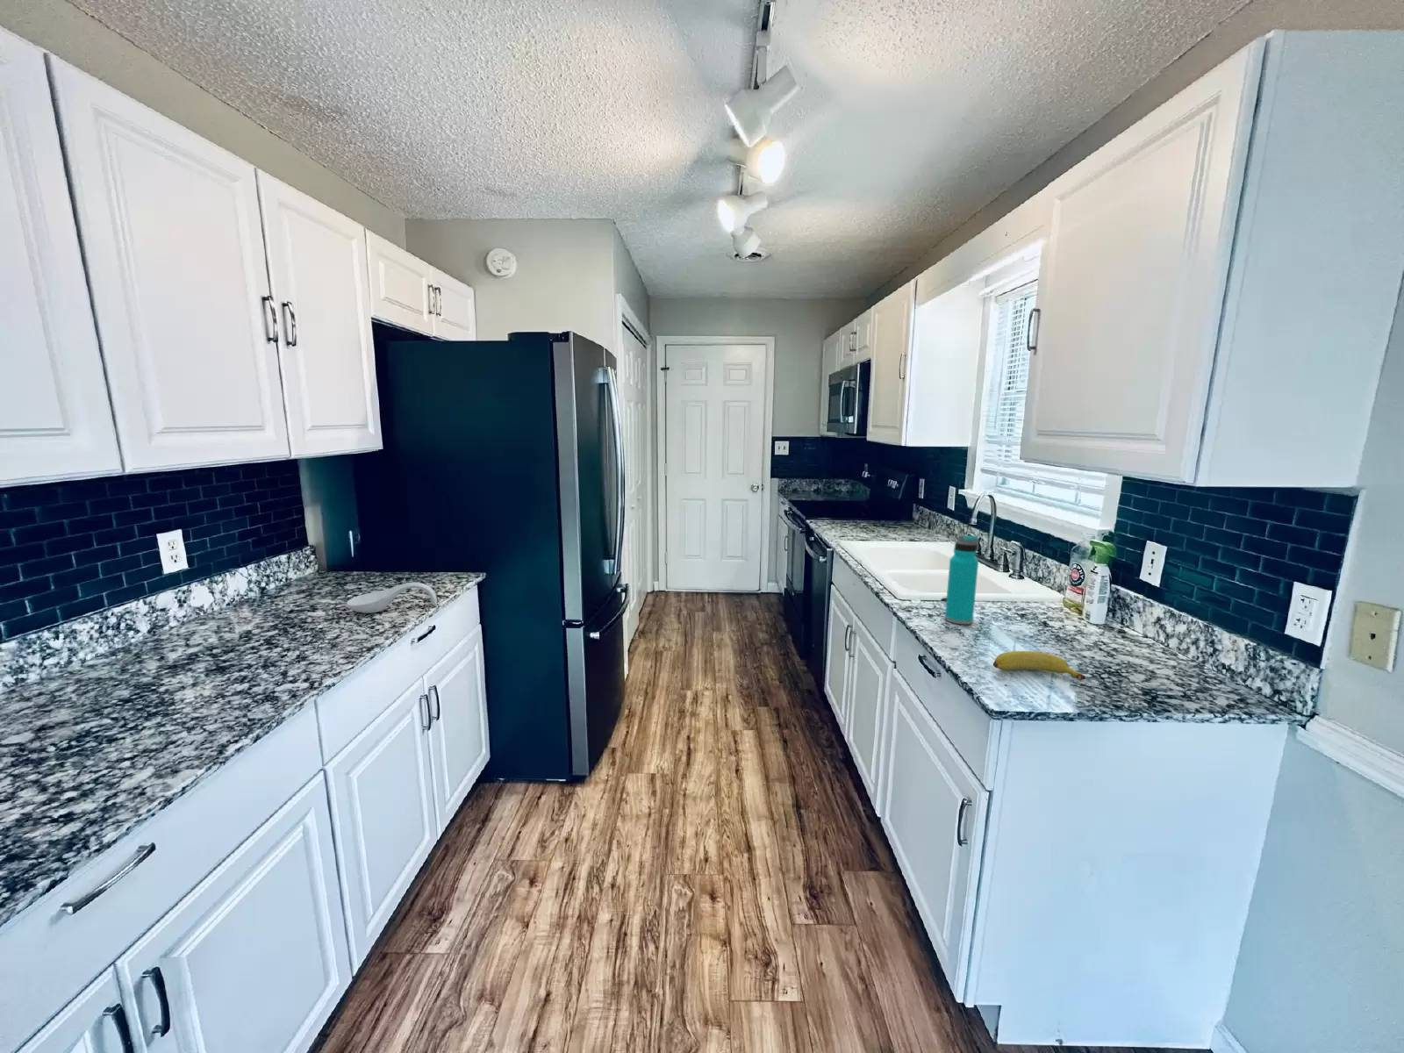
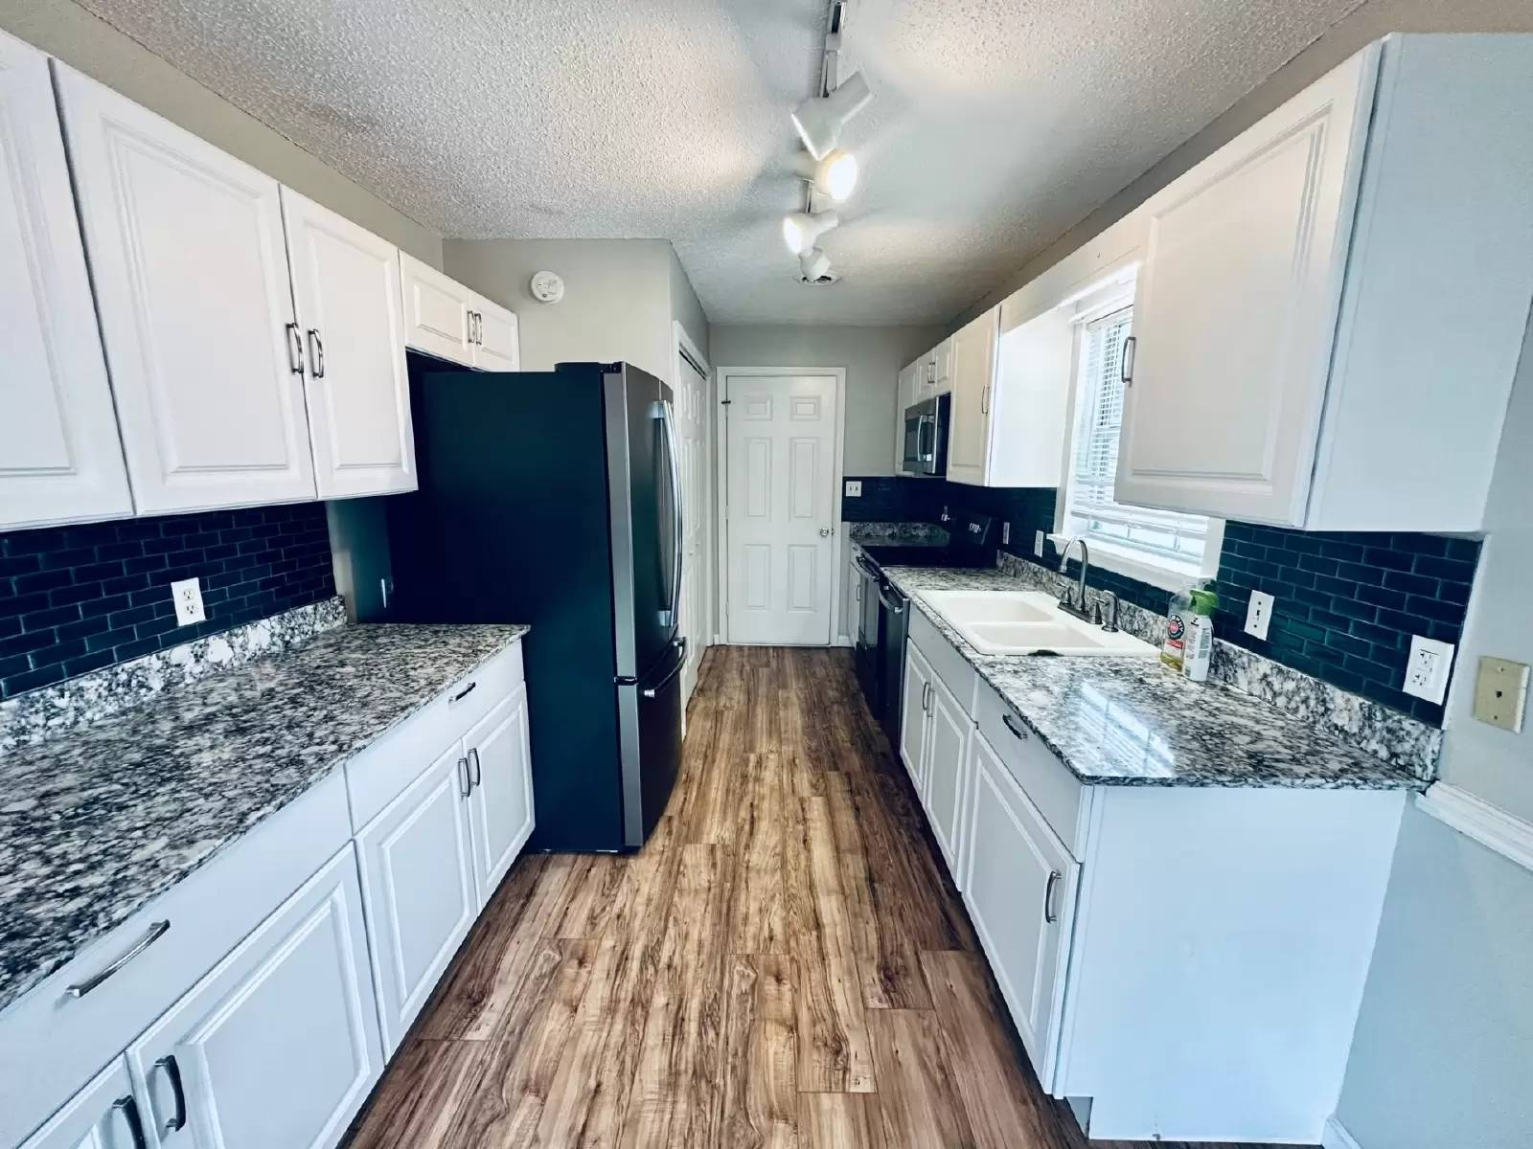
- spoon rest [346,582,438,614]
- water bottle [944,534,979,625]
- banana [993,650,1087,681]
